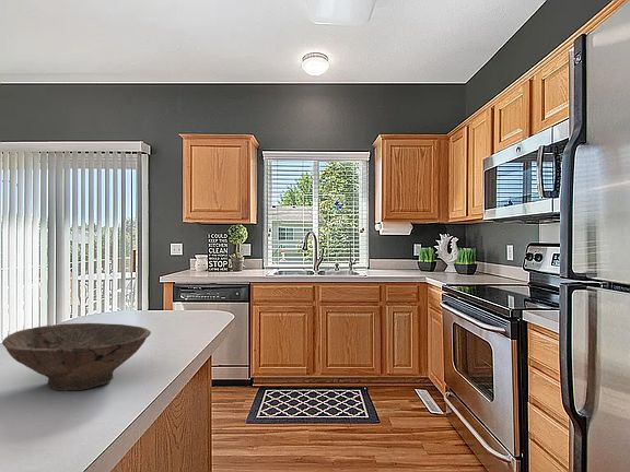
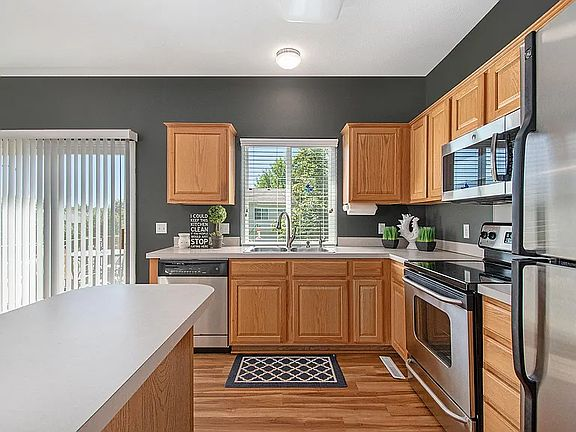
- bowl [1,322,152,391]
